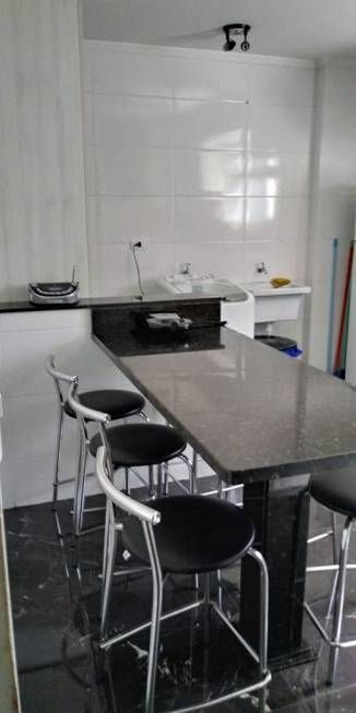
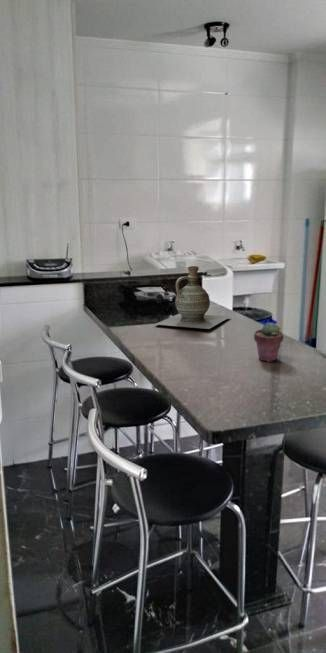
+ potted succulent [253,321,285,363]
+ ceramic jug [155,265,230,330]
